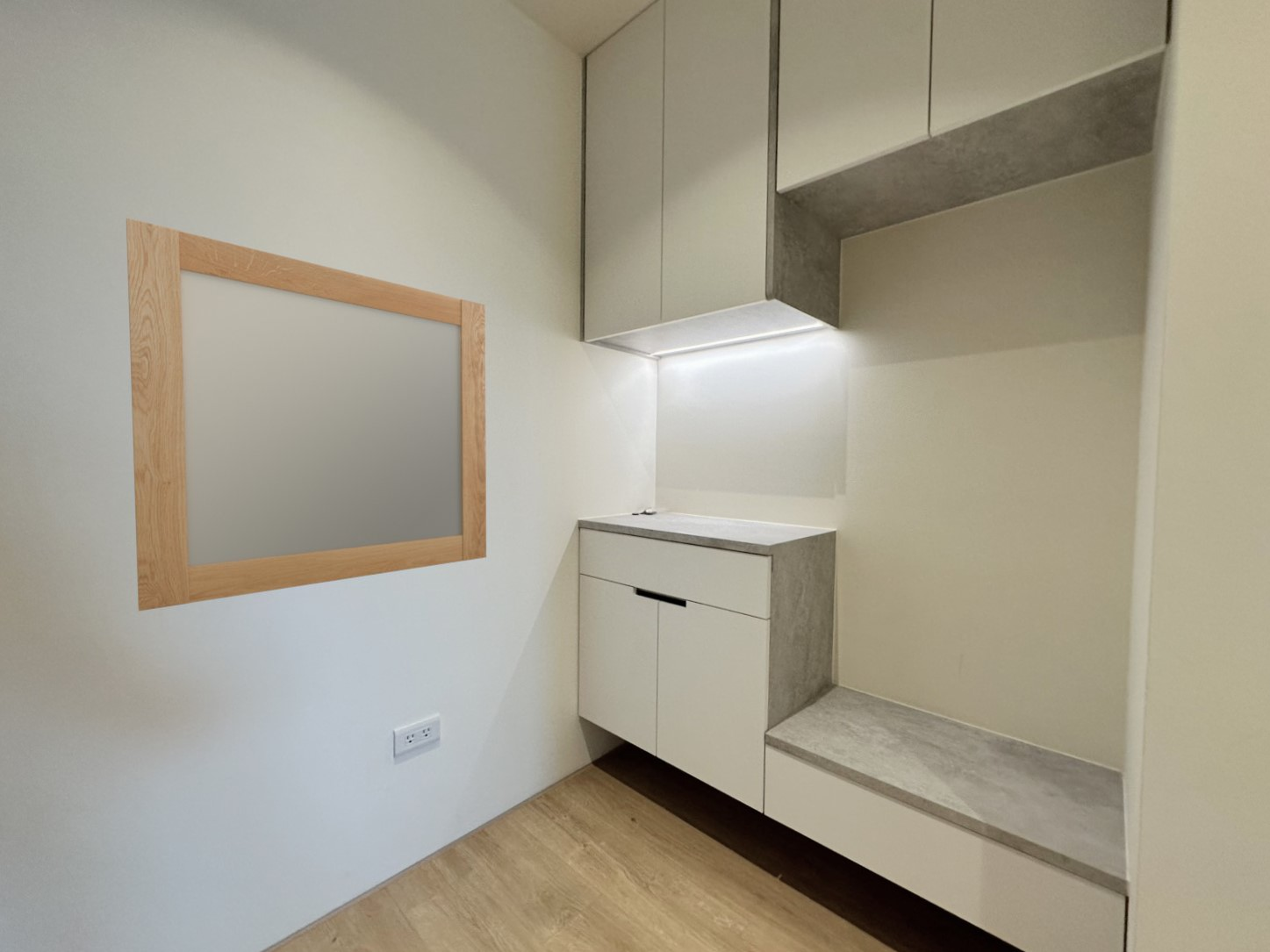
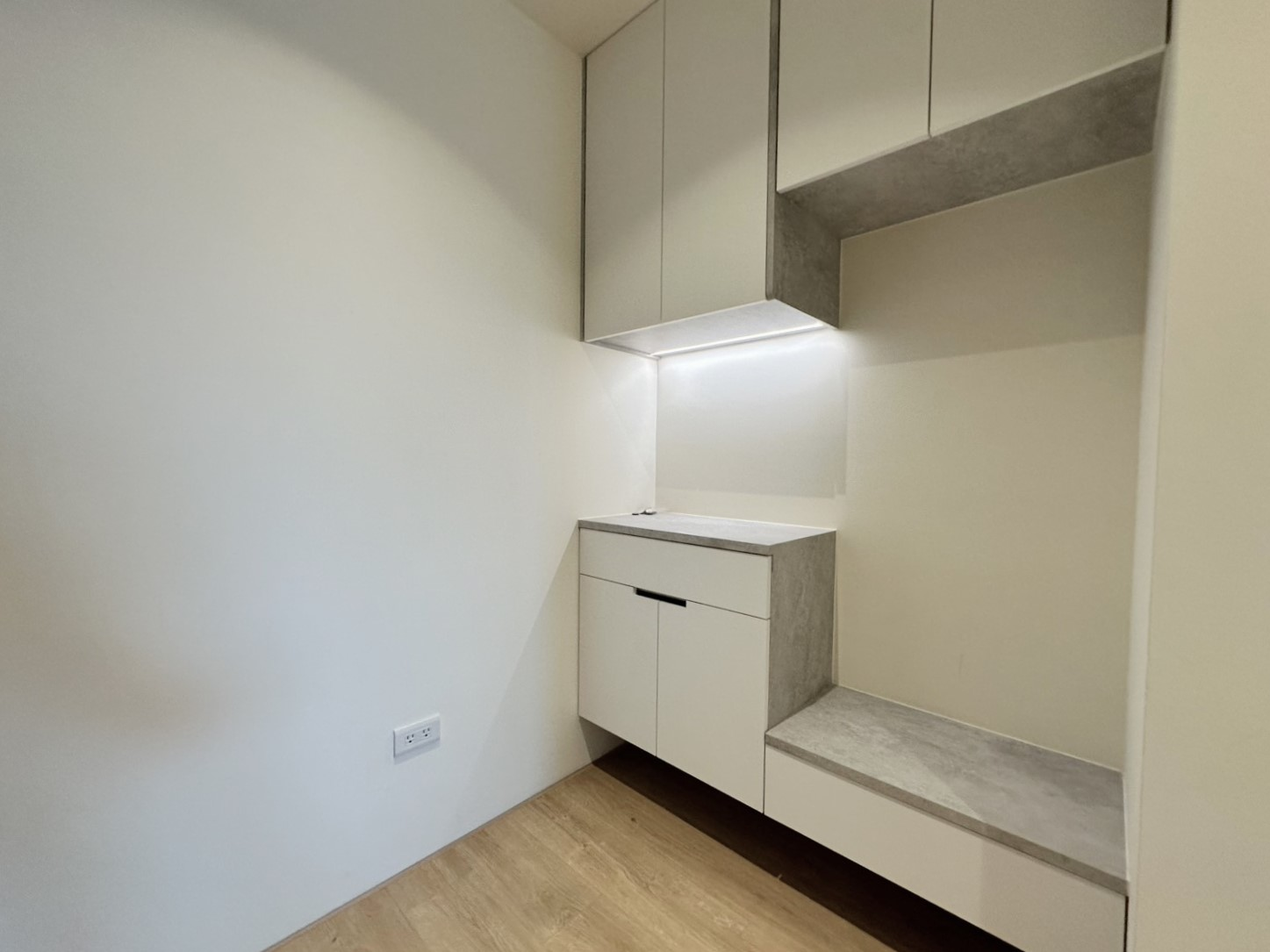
- home mirror [126,217,487,612]
